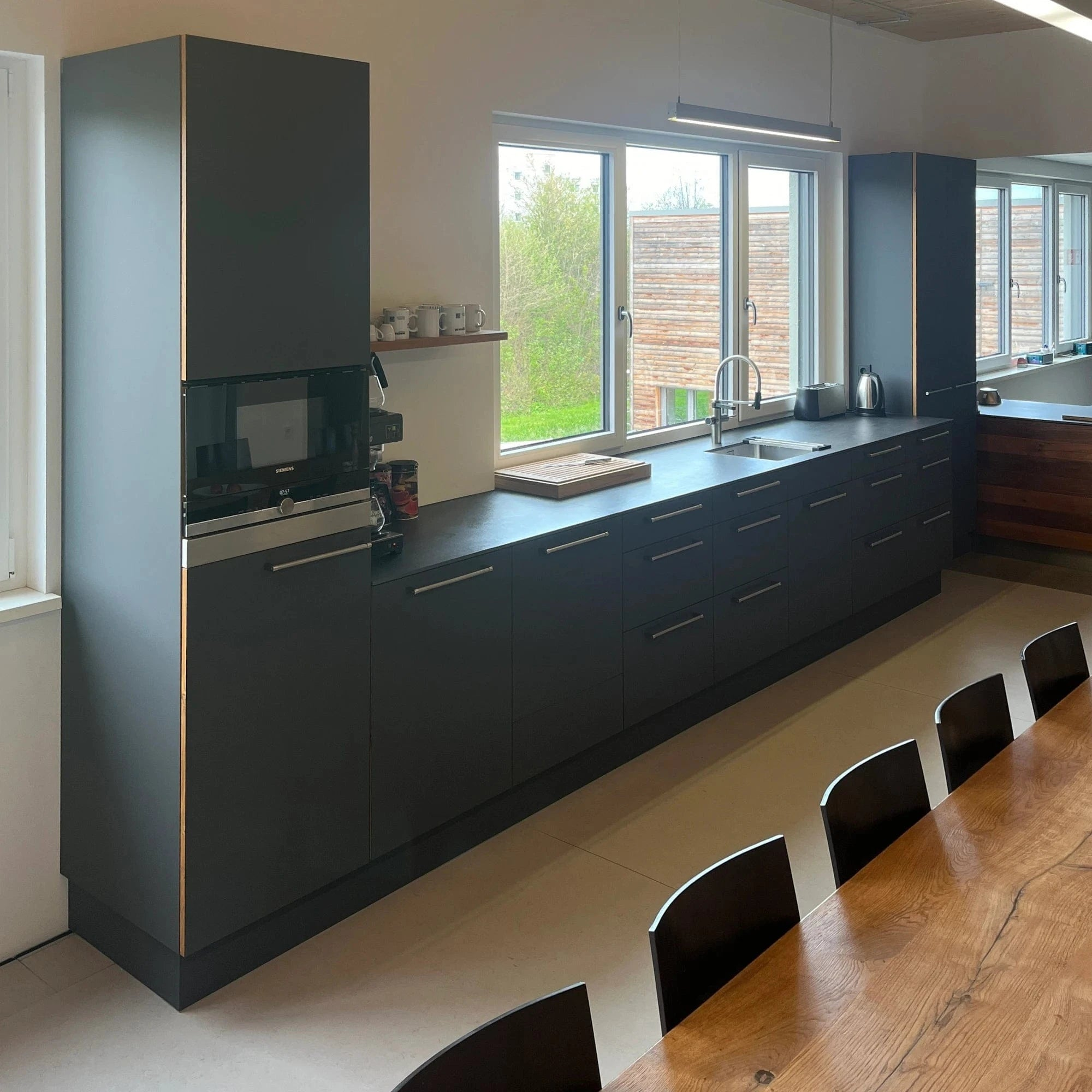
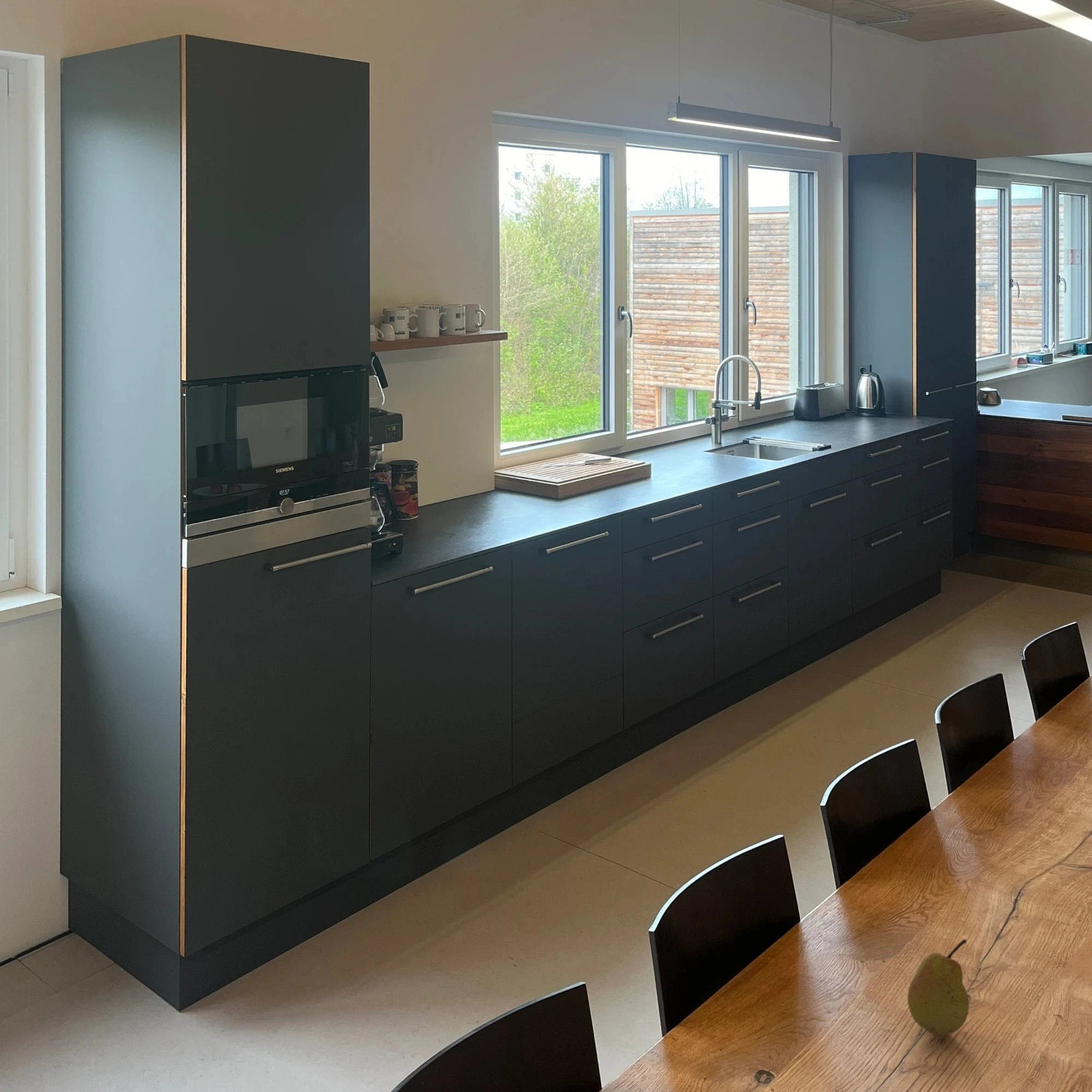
+ fruit [907,939,970,1036]
